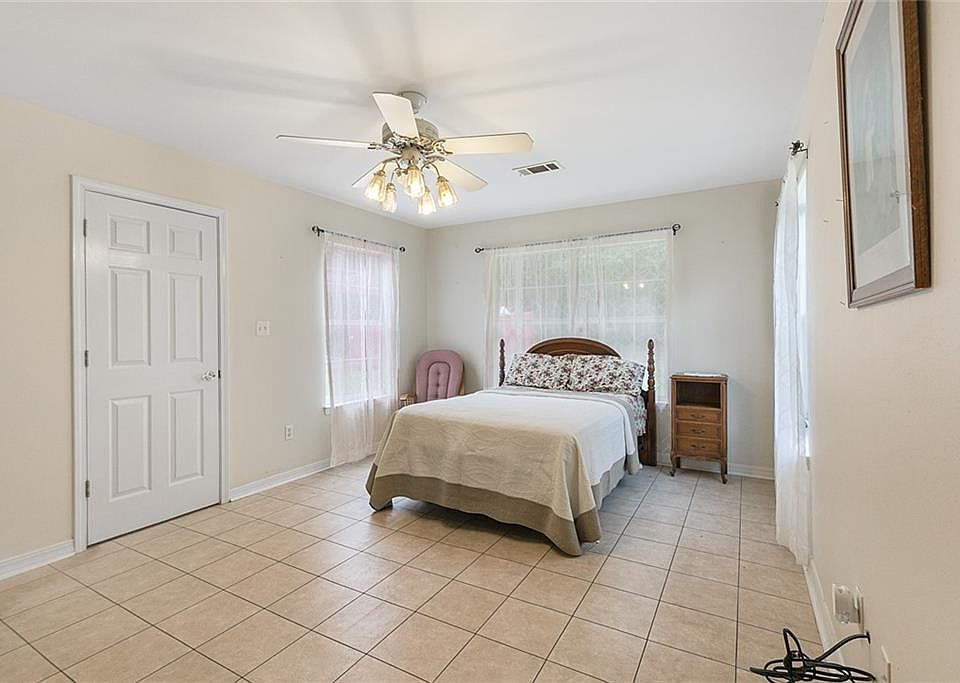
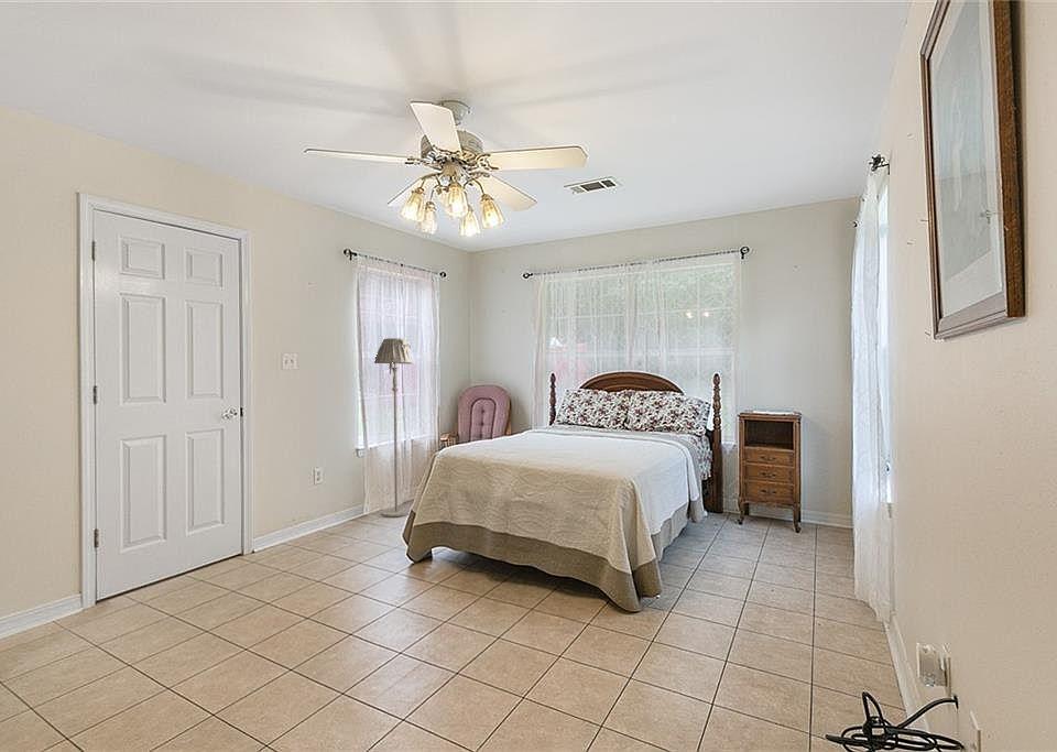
+ floor lamp [373,337,415,517]
